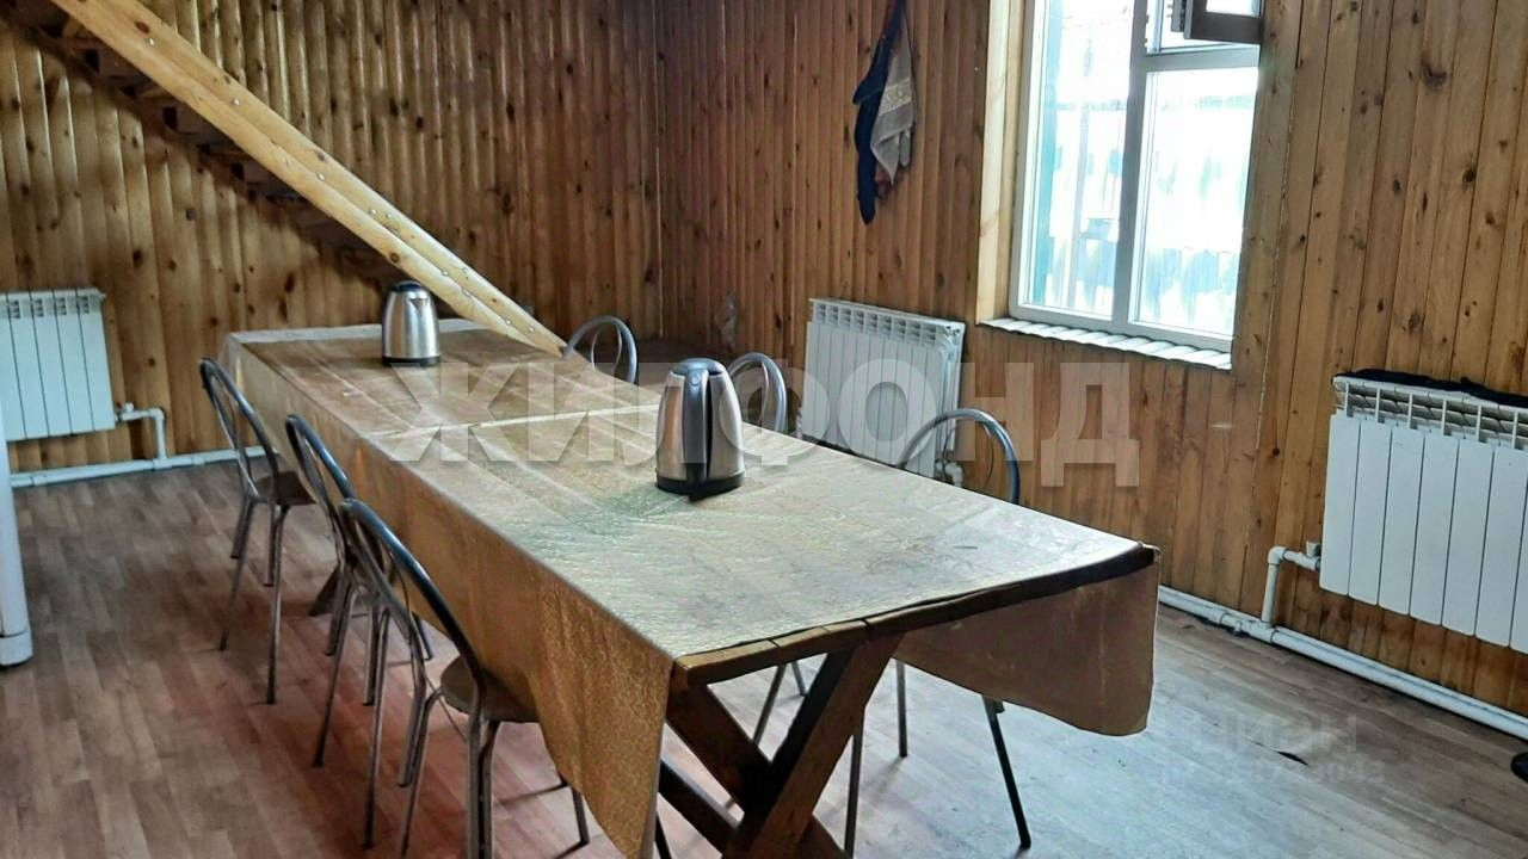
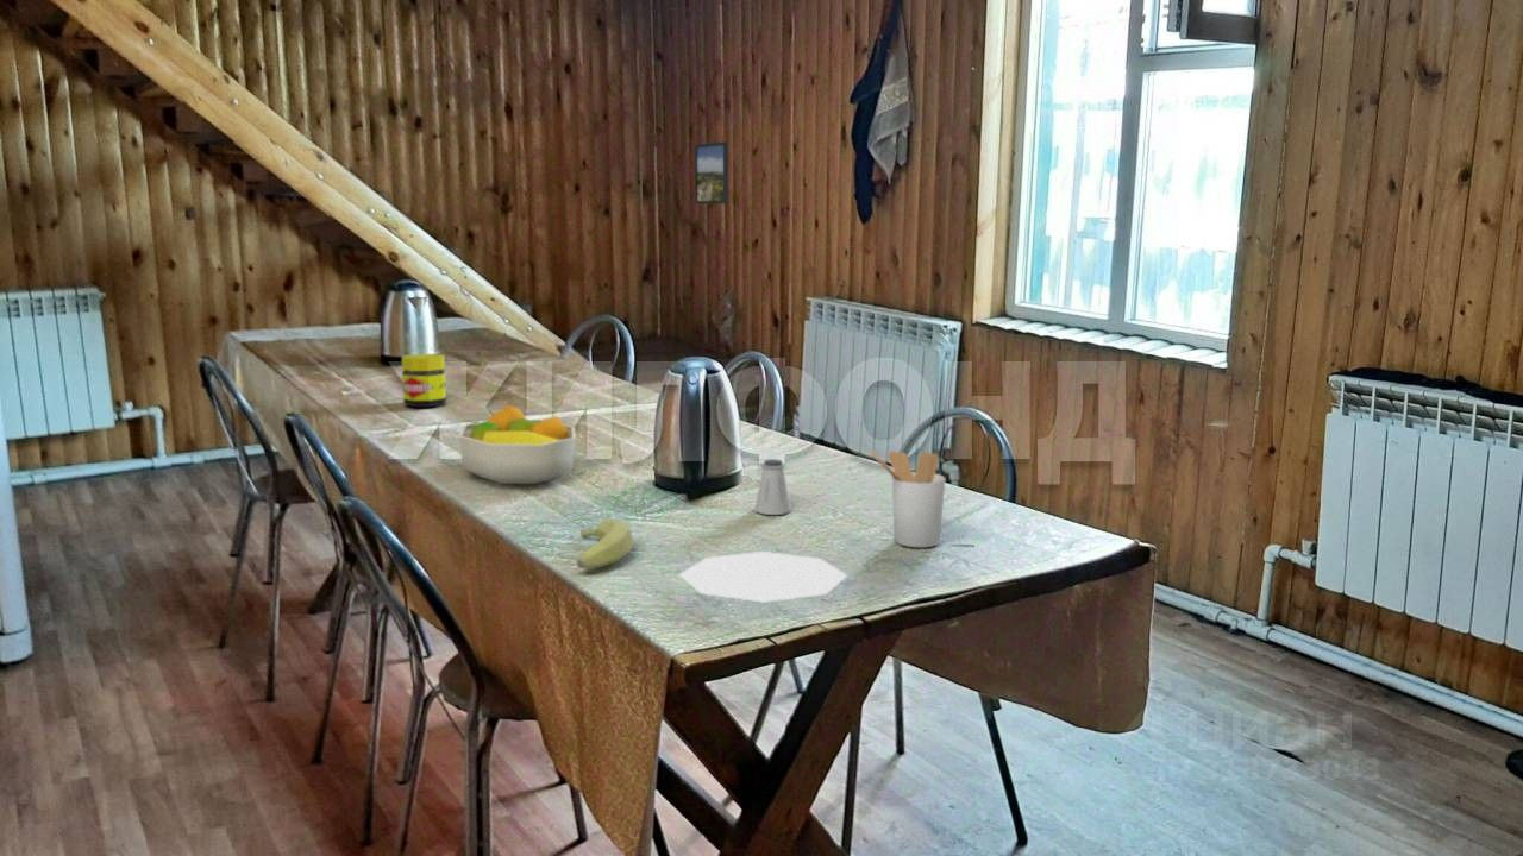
+ banana [576,518,634,571]
+ fruit bowl [458,404,577,485]
+ jar [401,353,447,408]
+ plate [678,550,848,603]
+ utensil holder [869,448,947,548]
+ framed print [694,140,729,206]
+ saltshaker [753,458,792,516]
